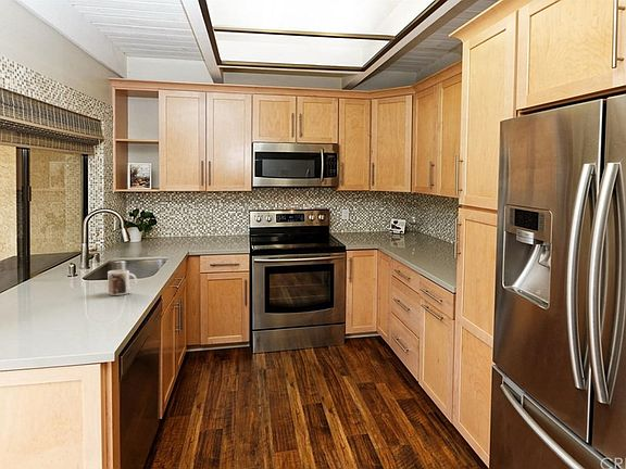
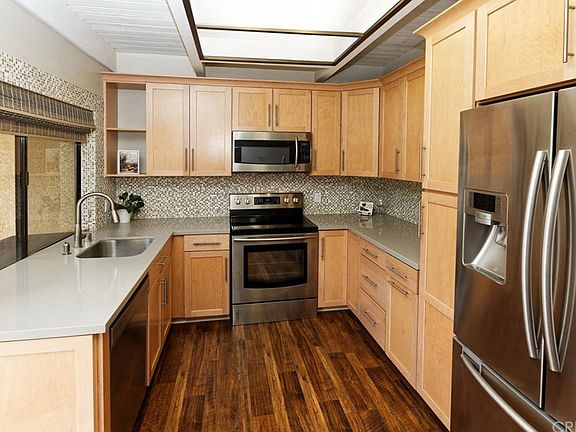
- mug [107,269,138,296]
